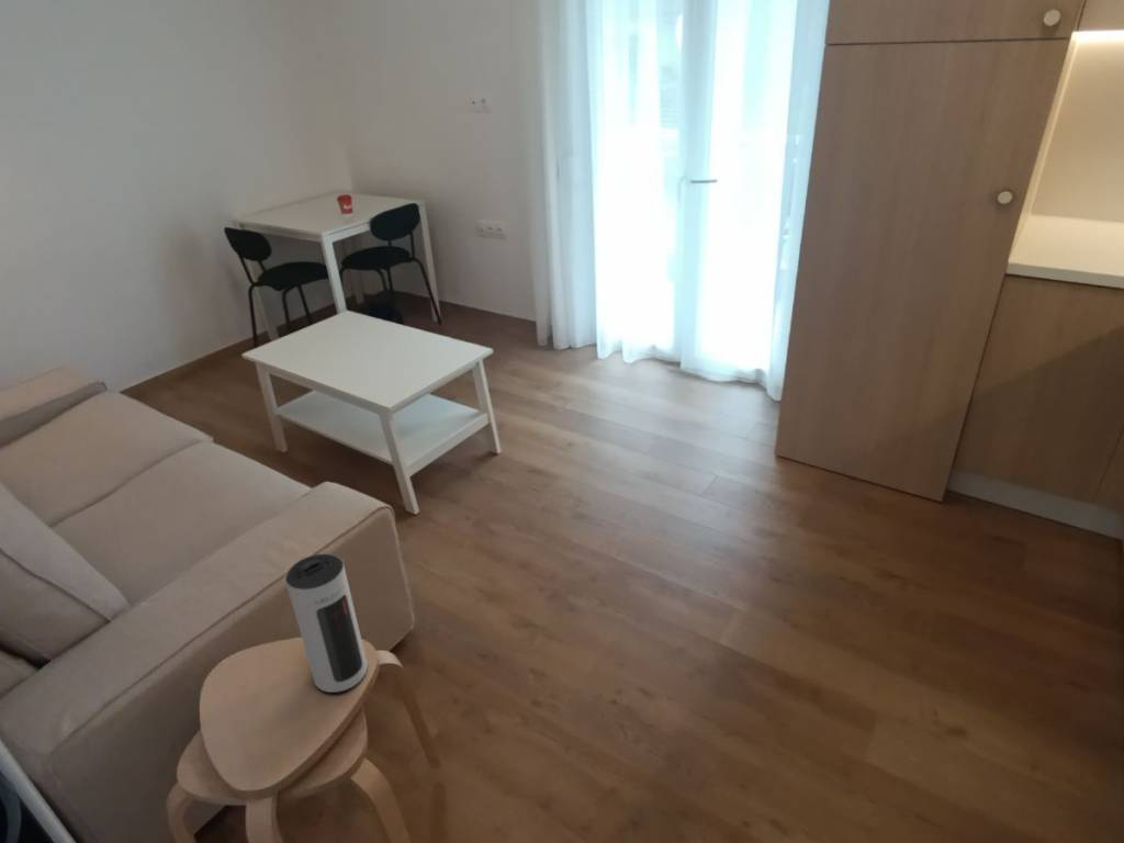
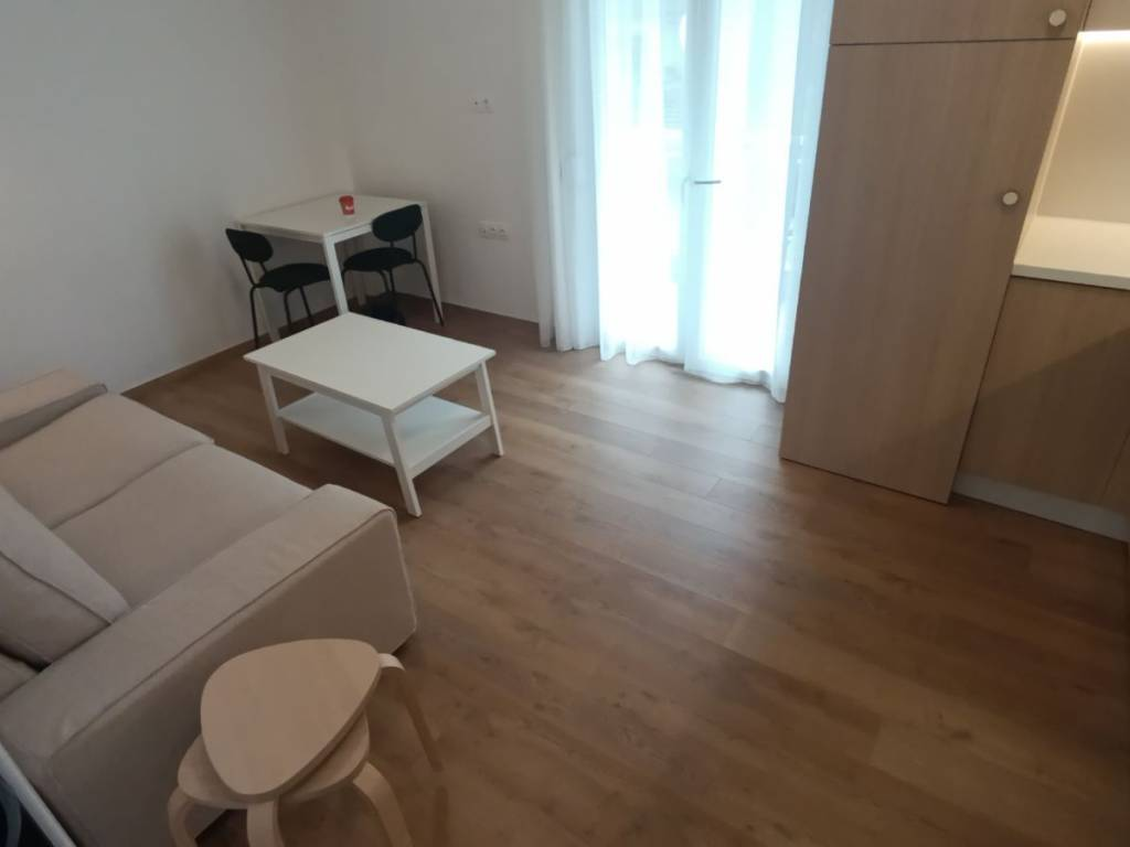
- speaker [283,552,369,694]
